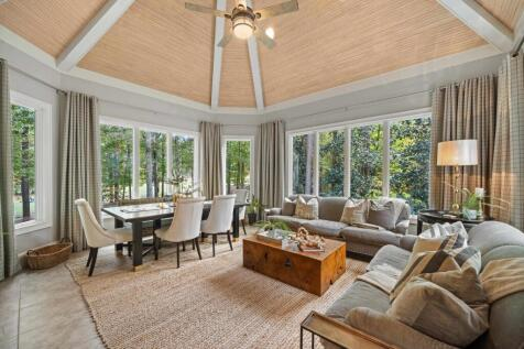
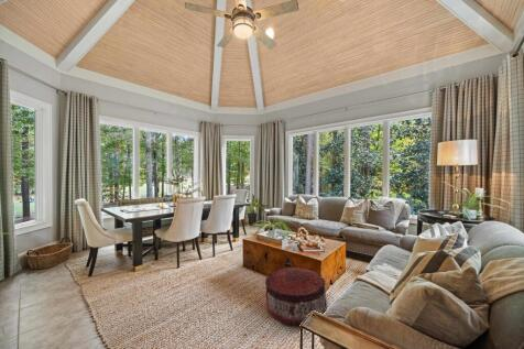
+ pouf [264,266,328,326]
